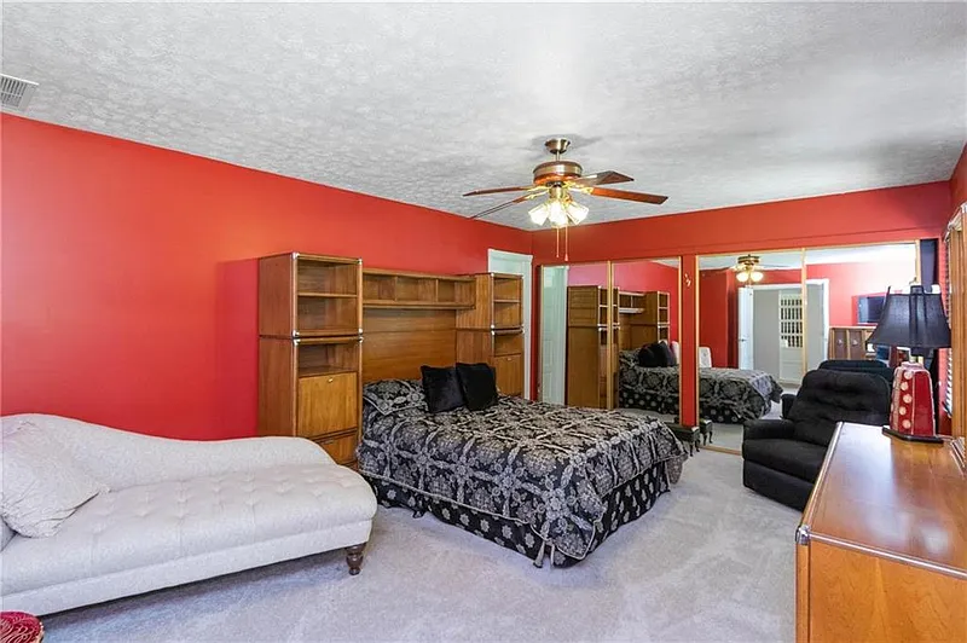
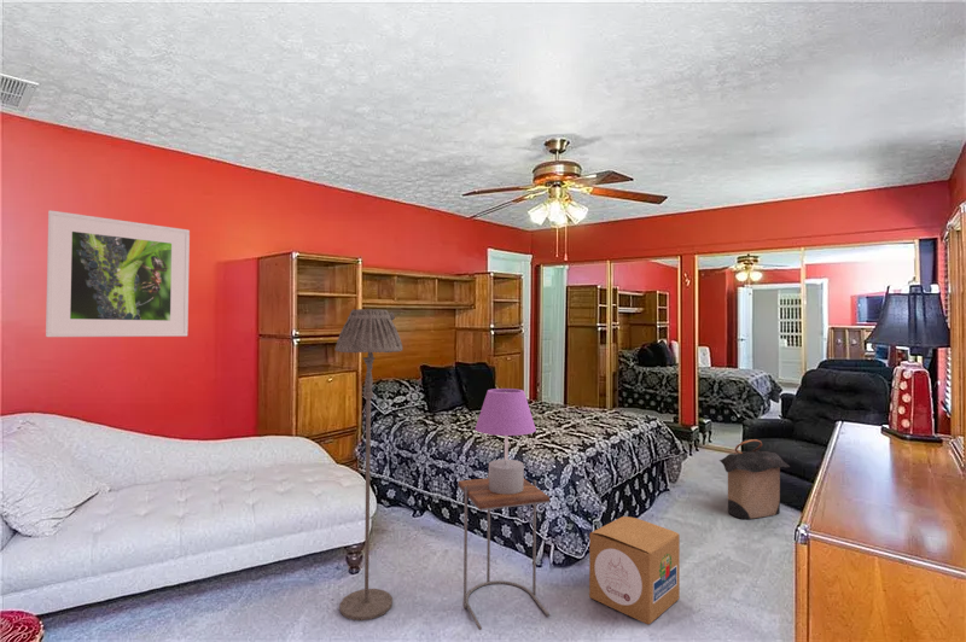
+ laundry hamper [718,438,791,520]
+ cardboard box [588,515,681,625]
+ floor lamp [334,308,403,621]
+ table lamp [475,387,537,494]
+ side table [456,472,551,631]
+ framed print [45,209,191,338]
